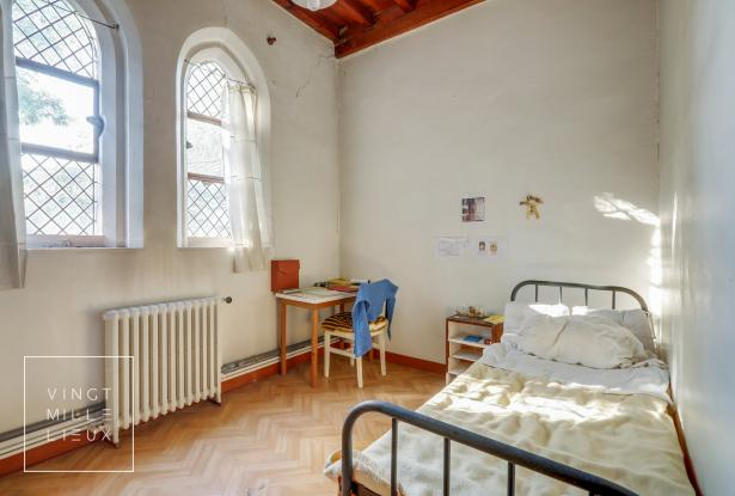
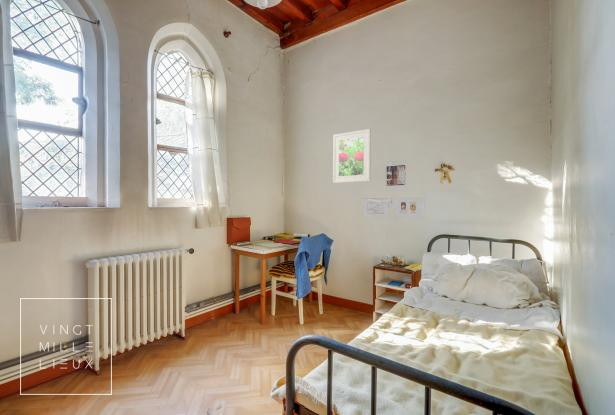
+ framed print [332,128,372,184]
